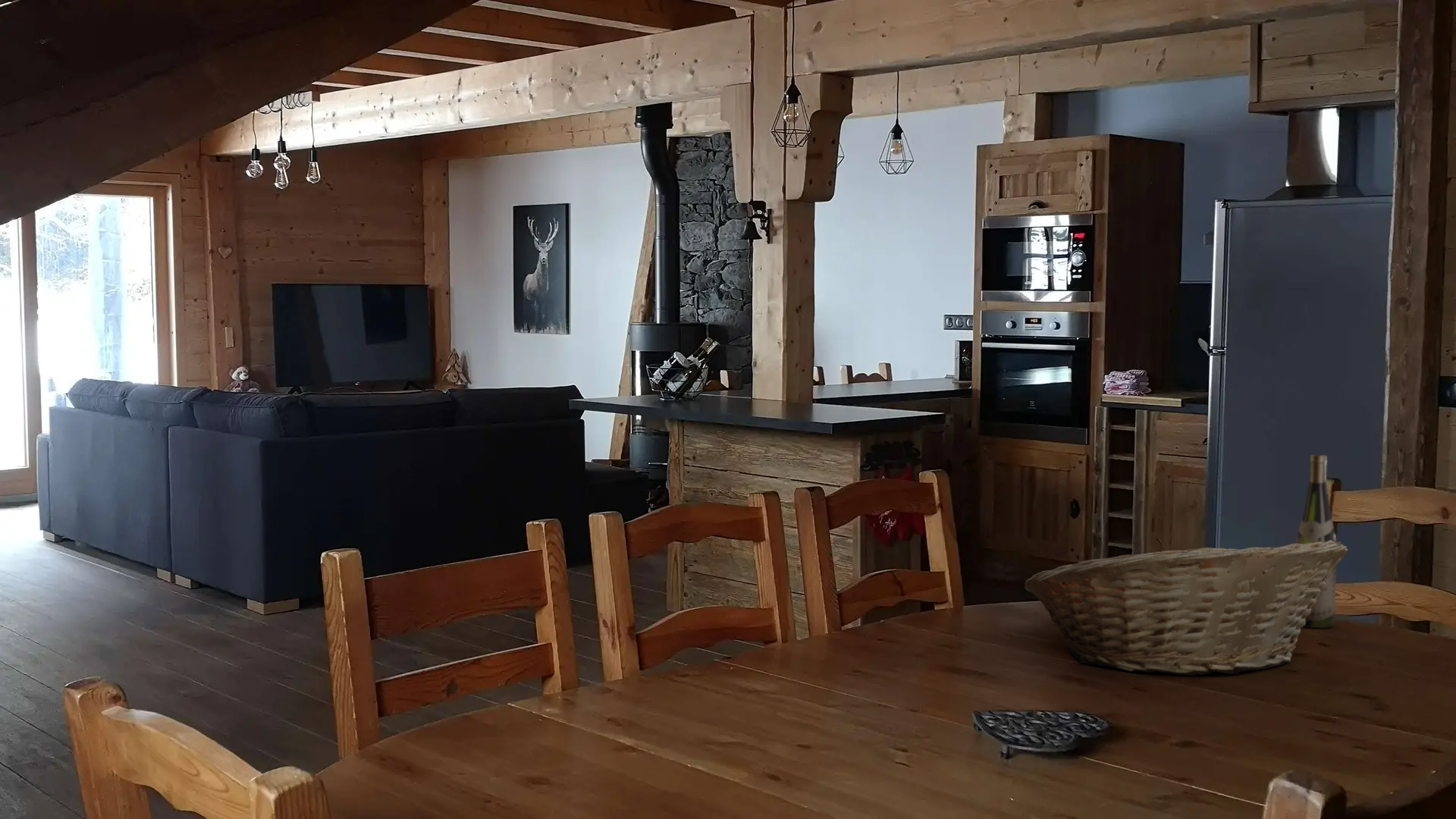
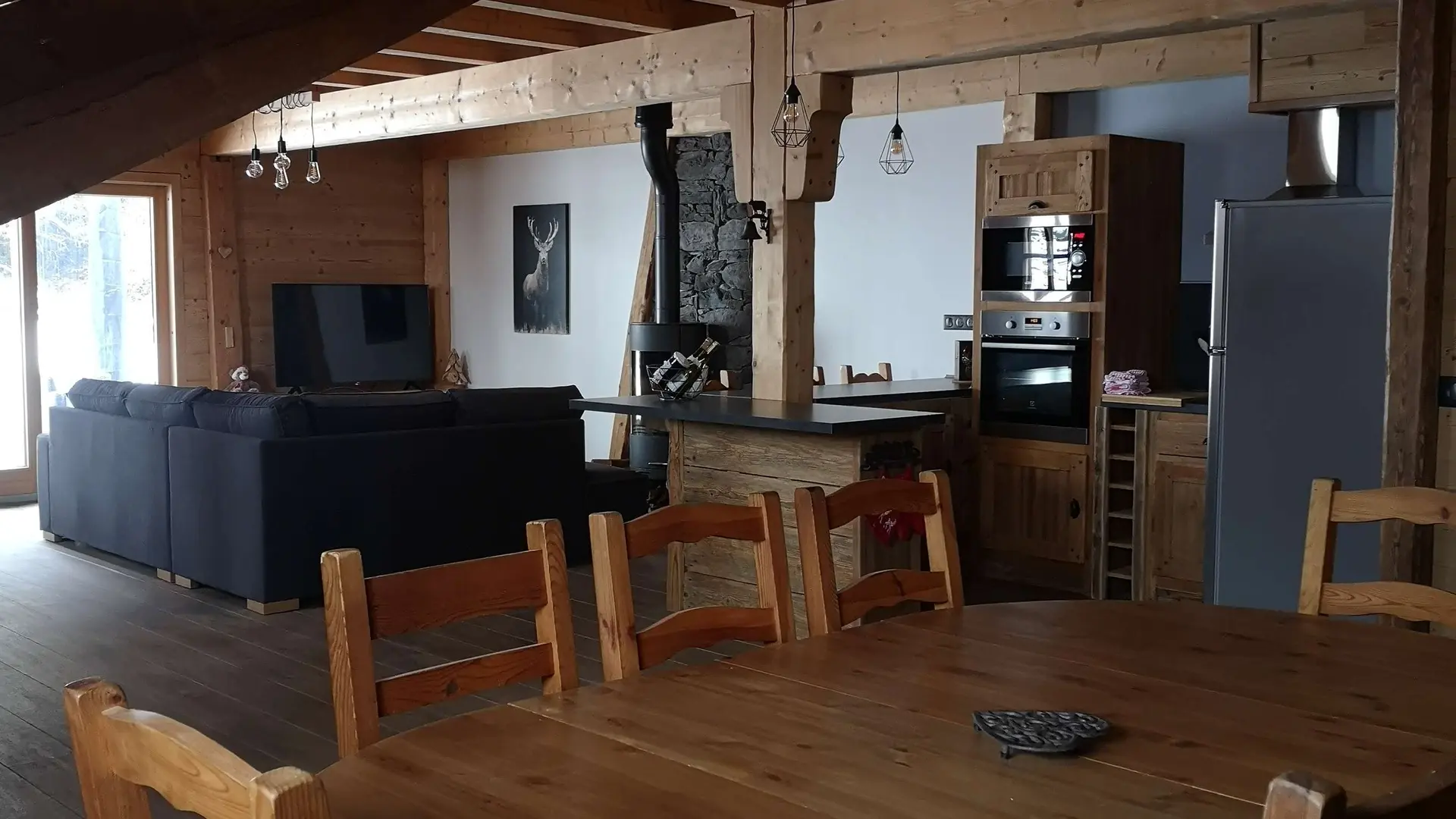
- wine bottle [1295,454,1338,629]
- fruit basket [1024,536,1348,676]
